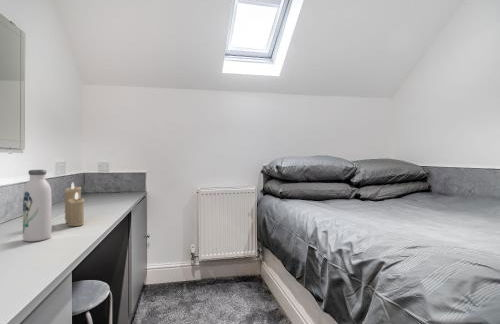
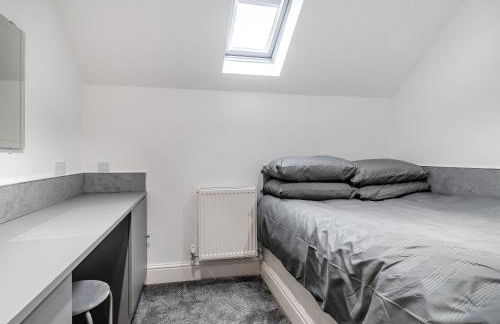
- water bottle [22,169,53,242]
- candle [64,182,85,227]
